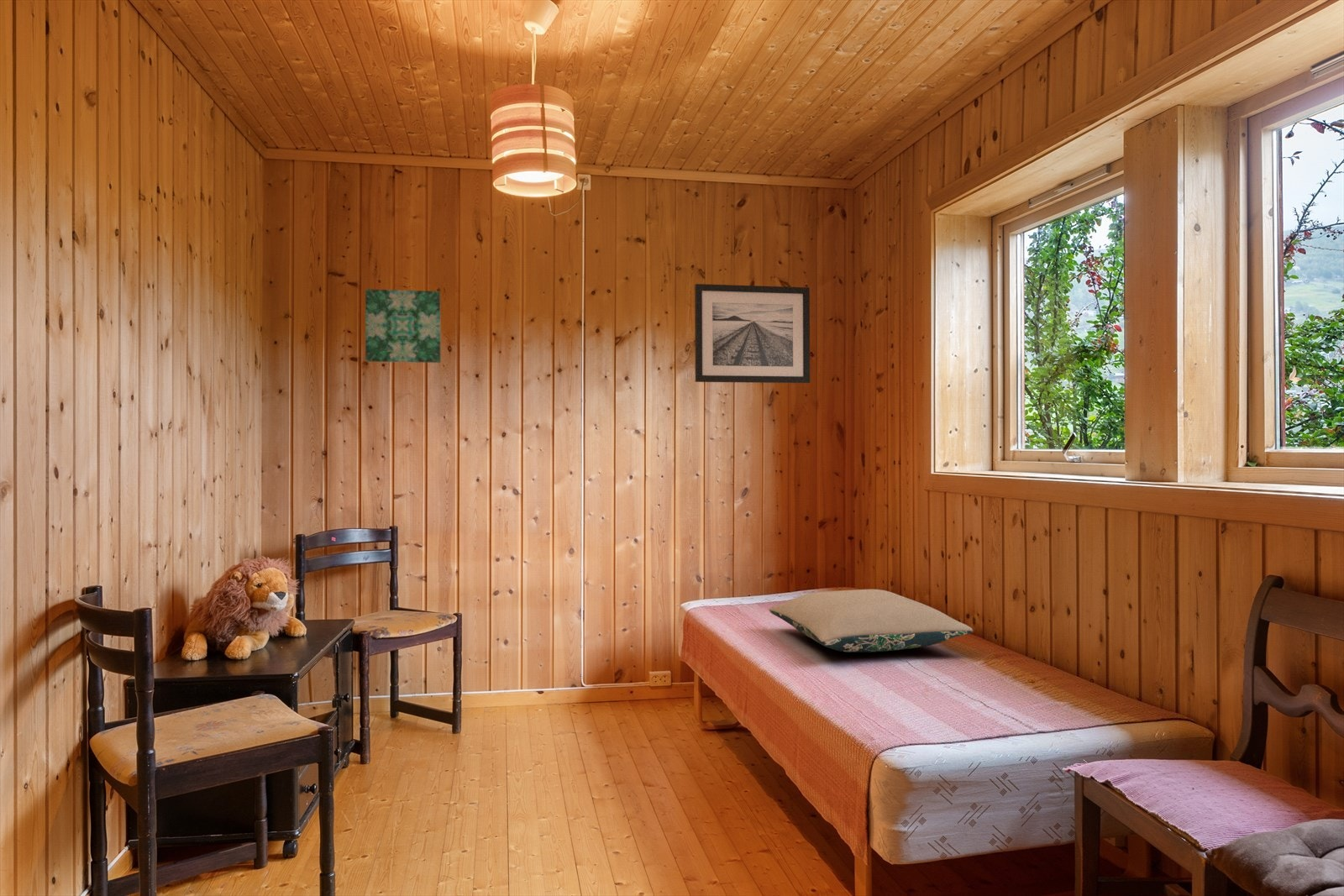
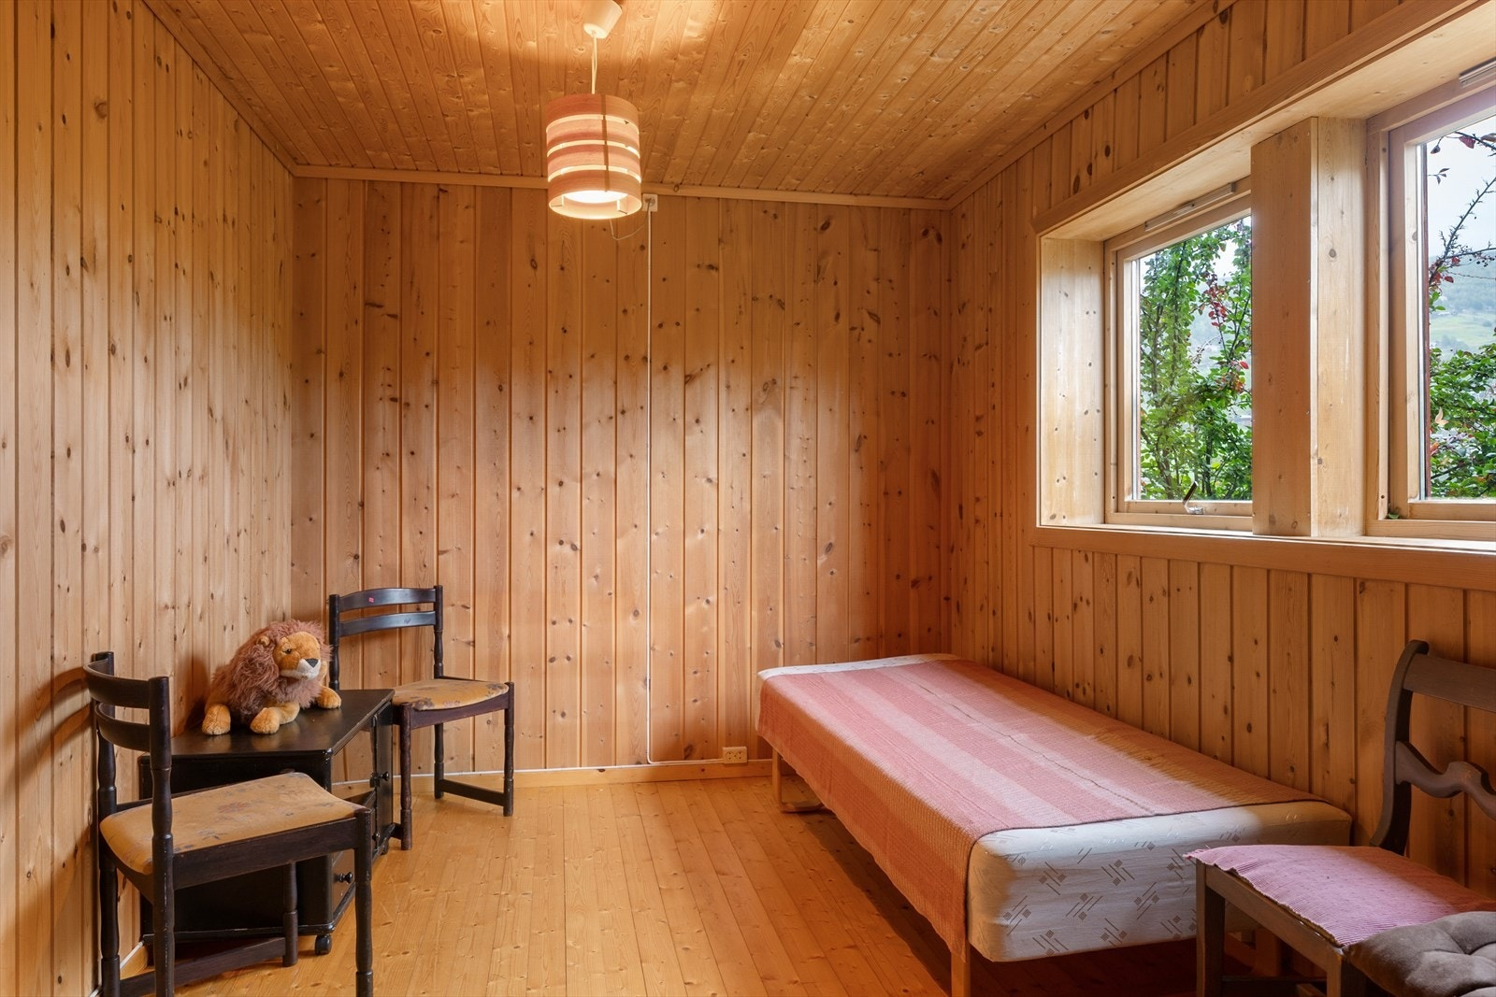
- wall art [365,288,442,364]
- wall art [694,283,811,384]
- pillow [769,589,974,653]
